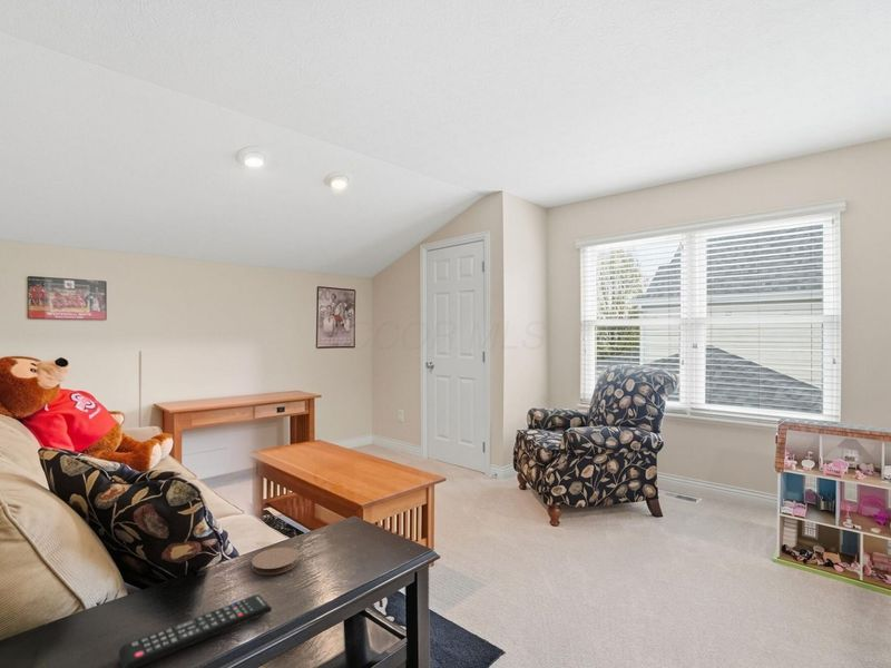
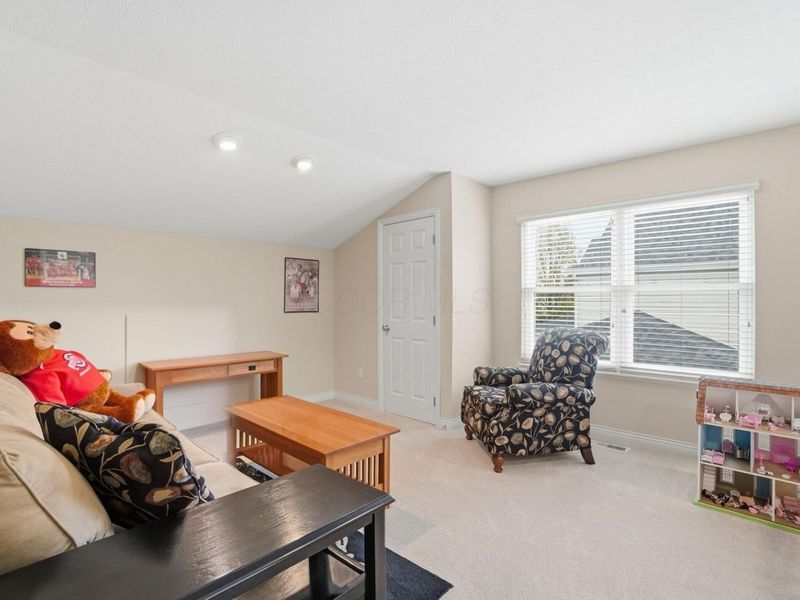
- coaster [251,547,300,576]
- remote control [118,593,273,668]
